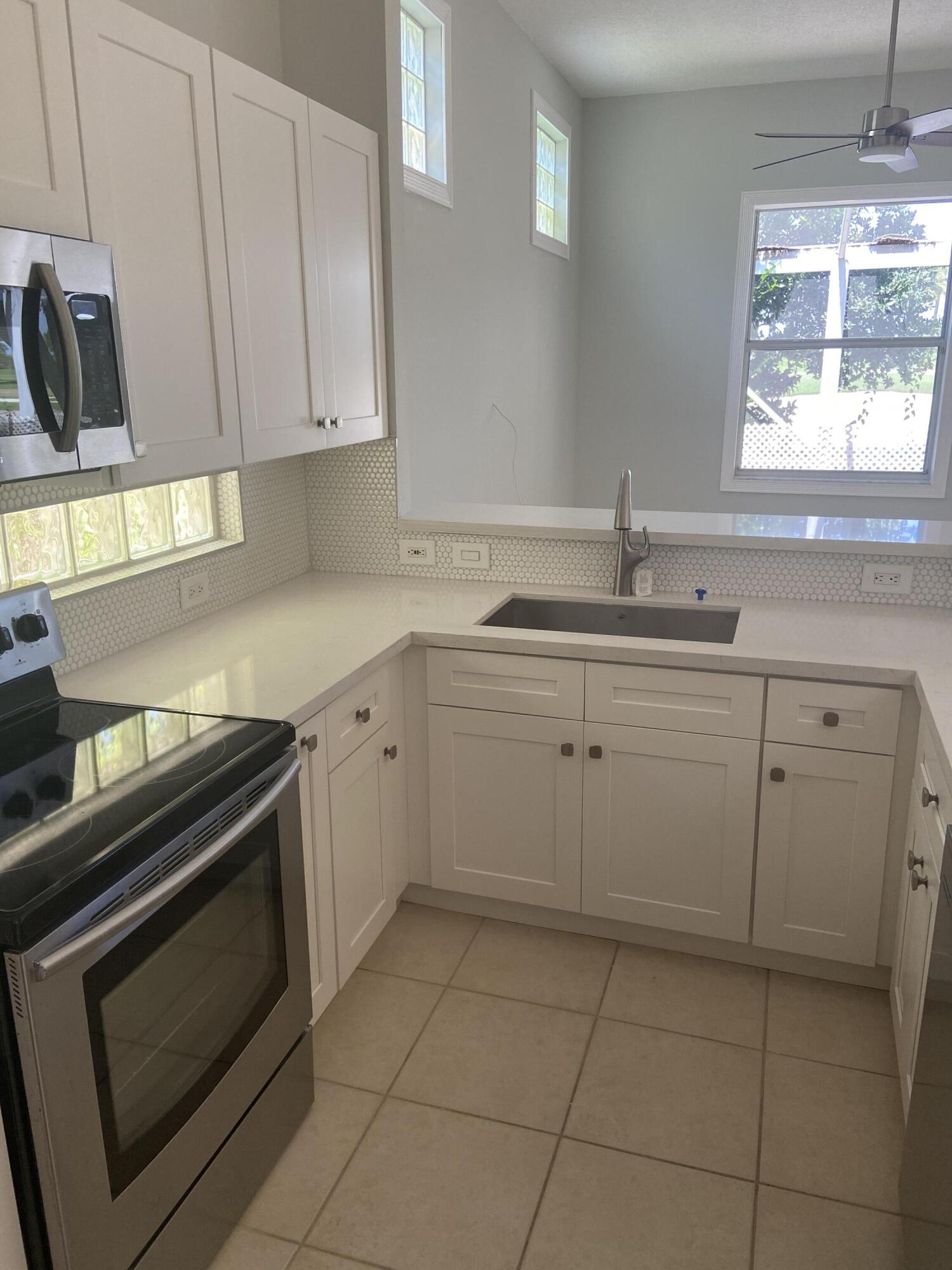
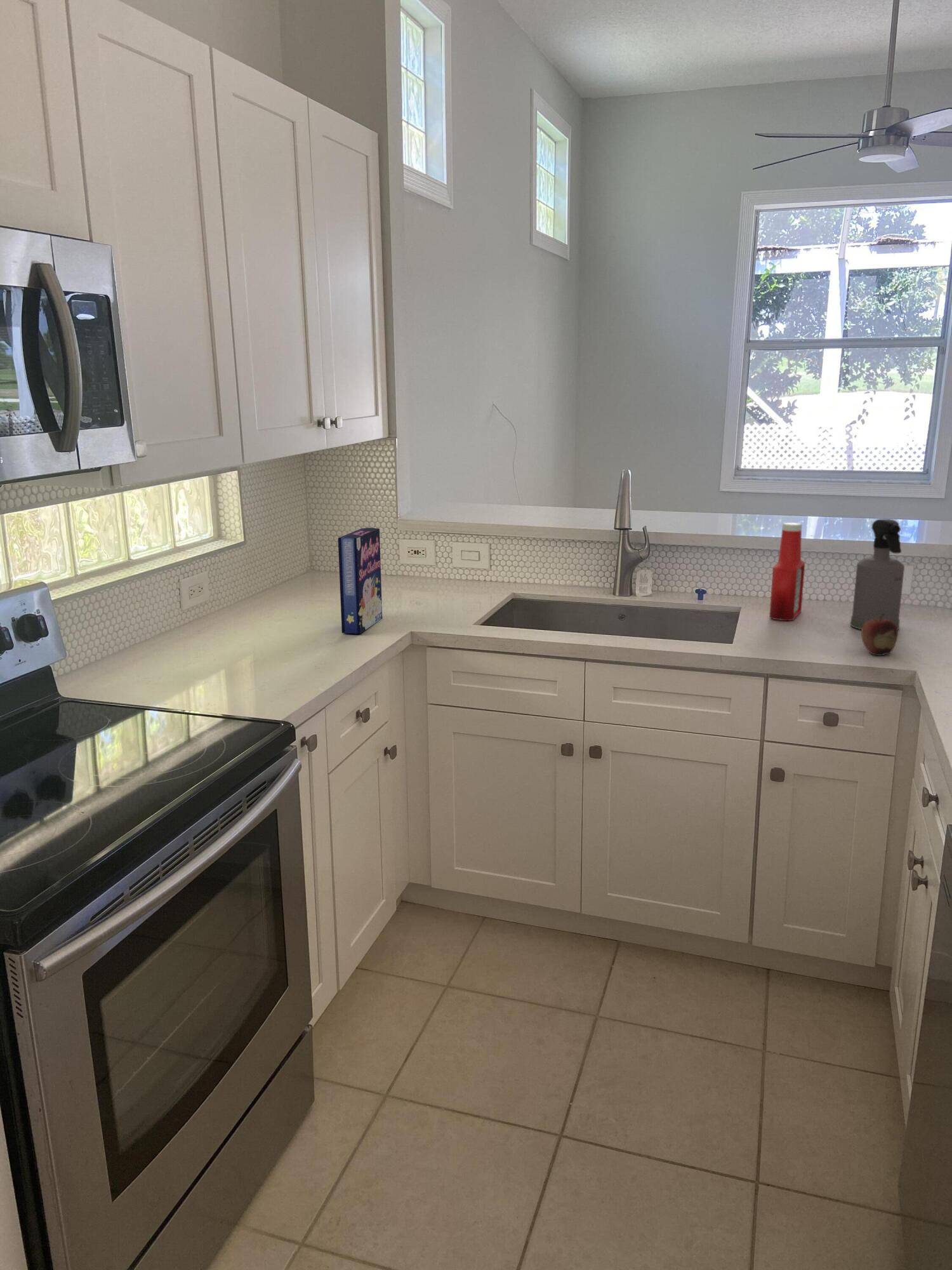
+ soap bottle [769,522,806,621]
+ fruit [861,613,899,656]
+ spray bottle [850,518,905,631]
+ cereal box [338,527,383,634]
